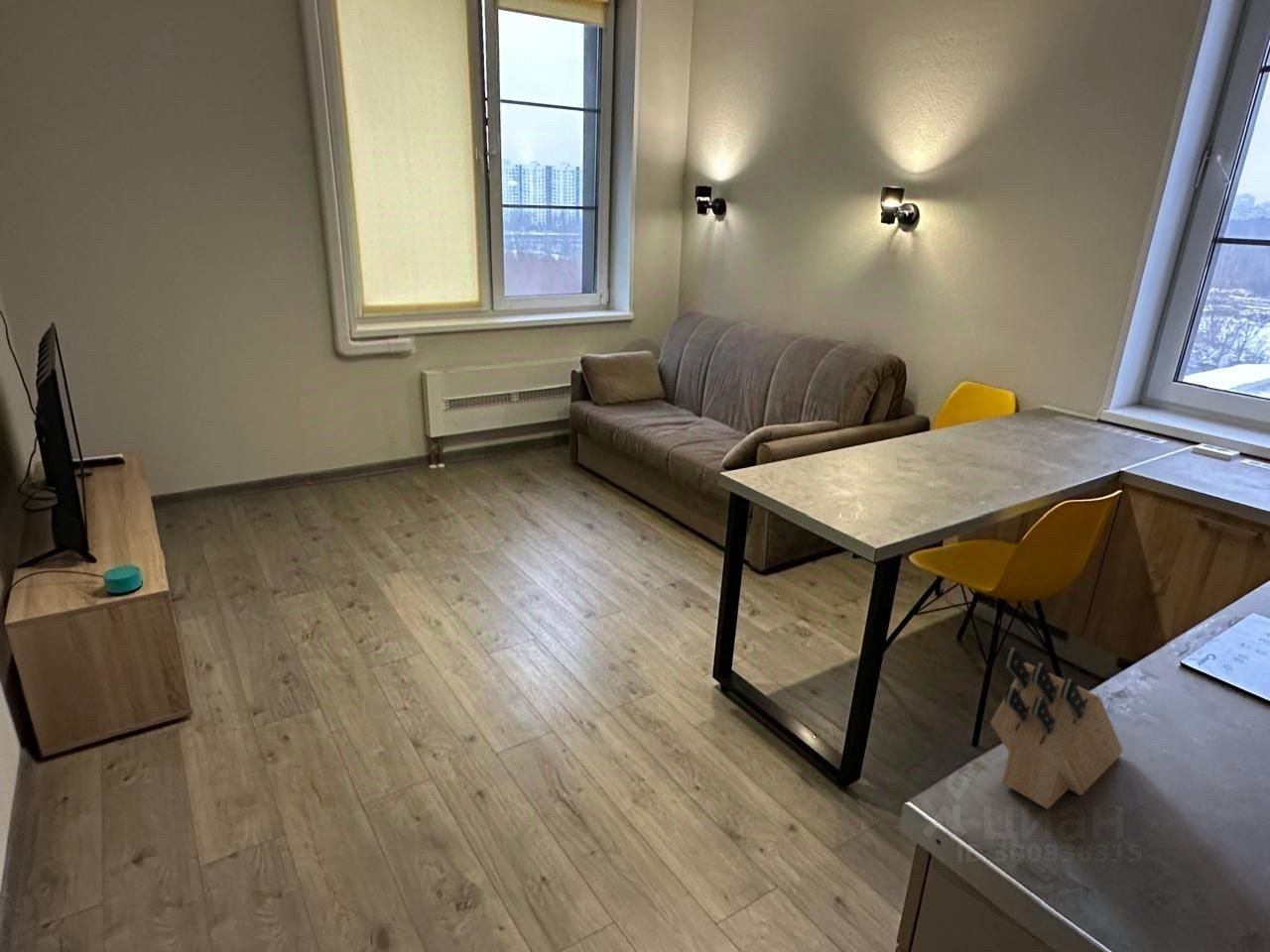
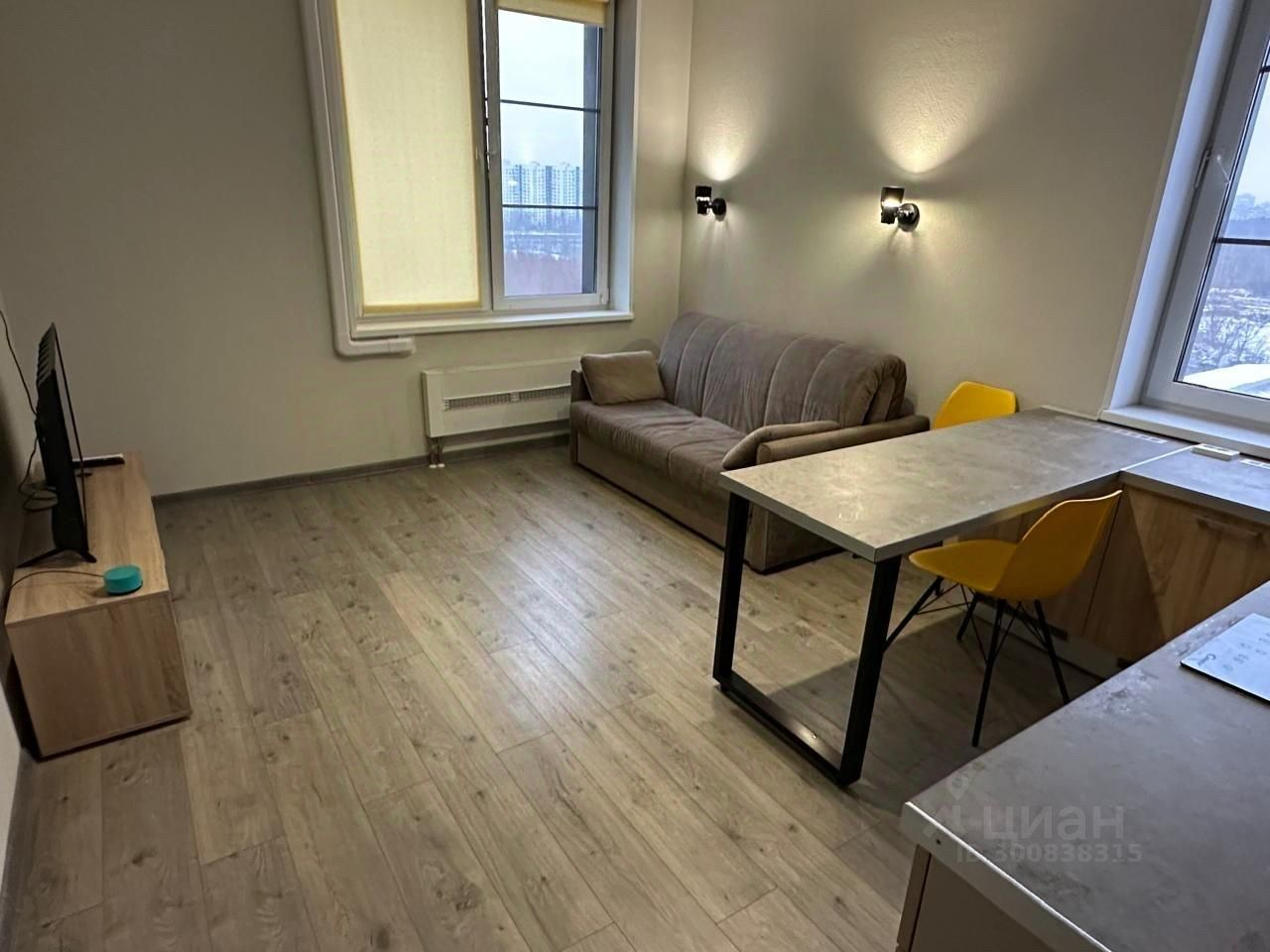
- knife block [989,647,1124,810]
